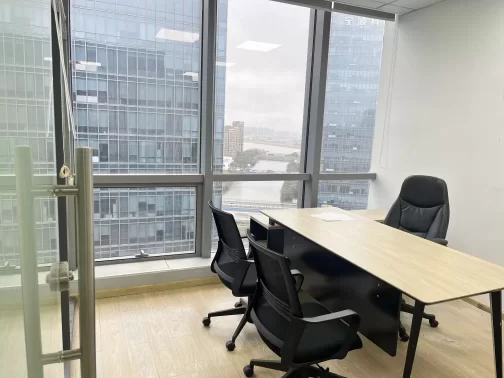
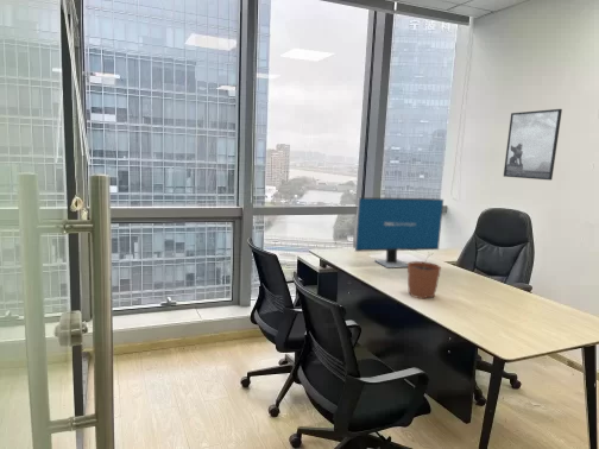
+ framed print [503,108,563,182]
+ plant pot [406,252,442,301]
+ computer monitor [353,197,444,270]
